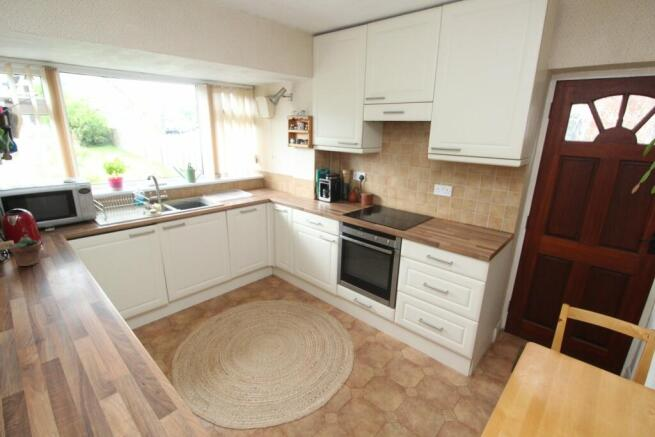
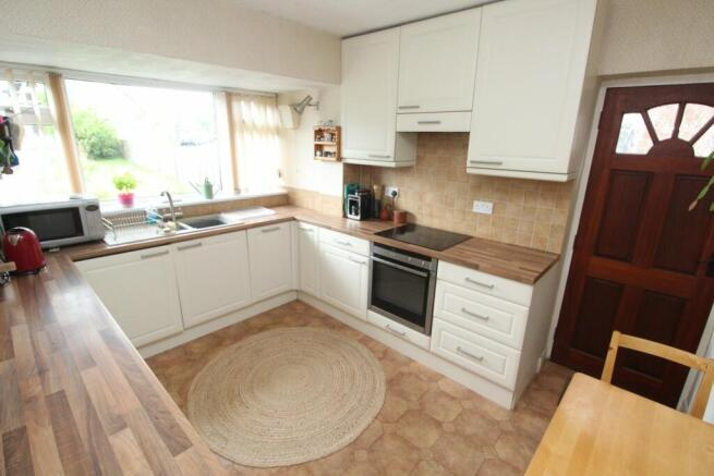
- succulent plant [7,228,42,267]
